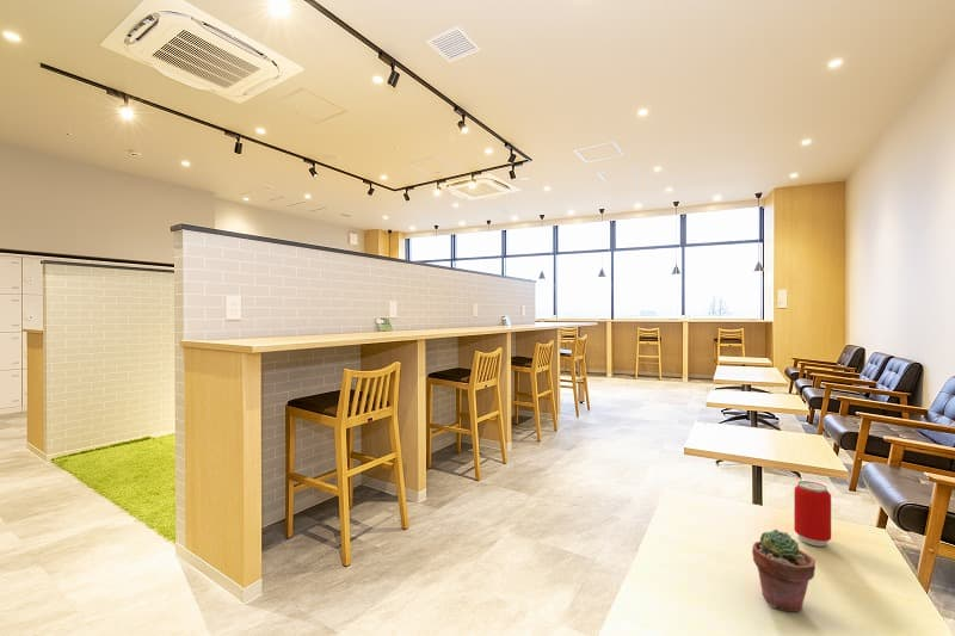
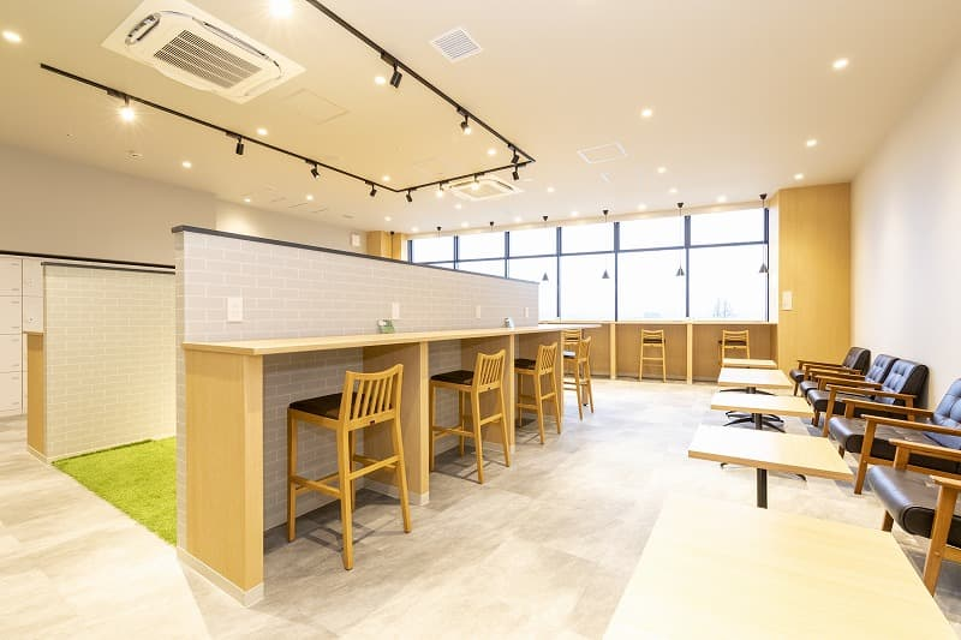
- potted succulent [751,529,817,613]
- beverage can [793,480,832,548]
